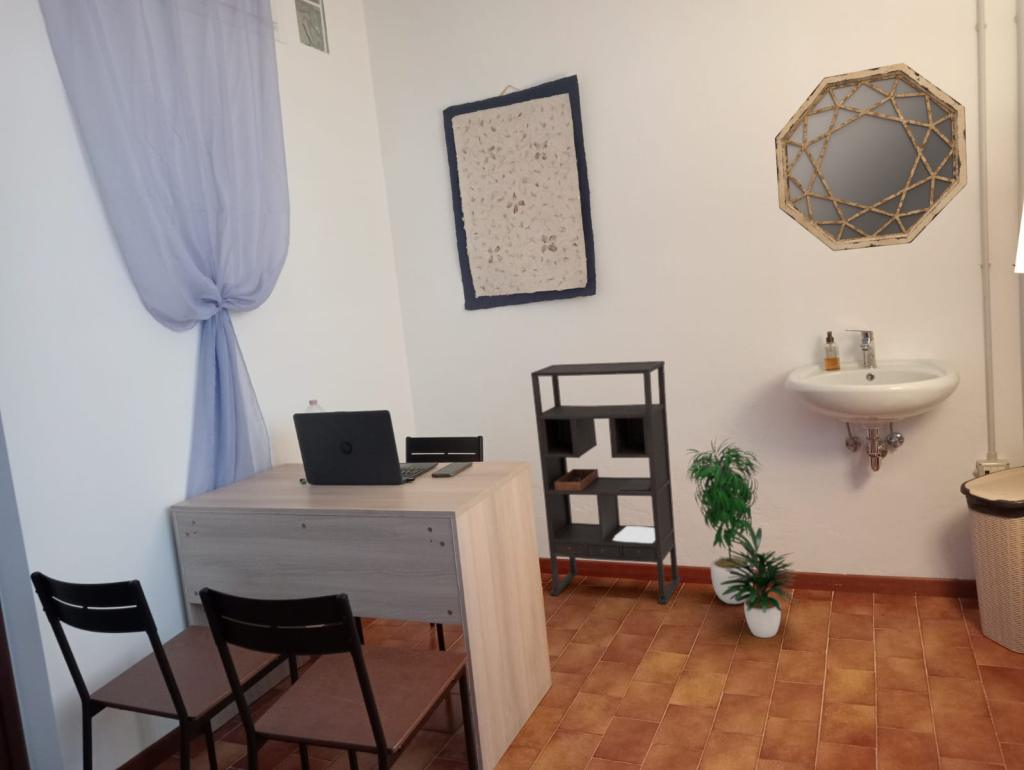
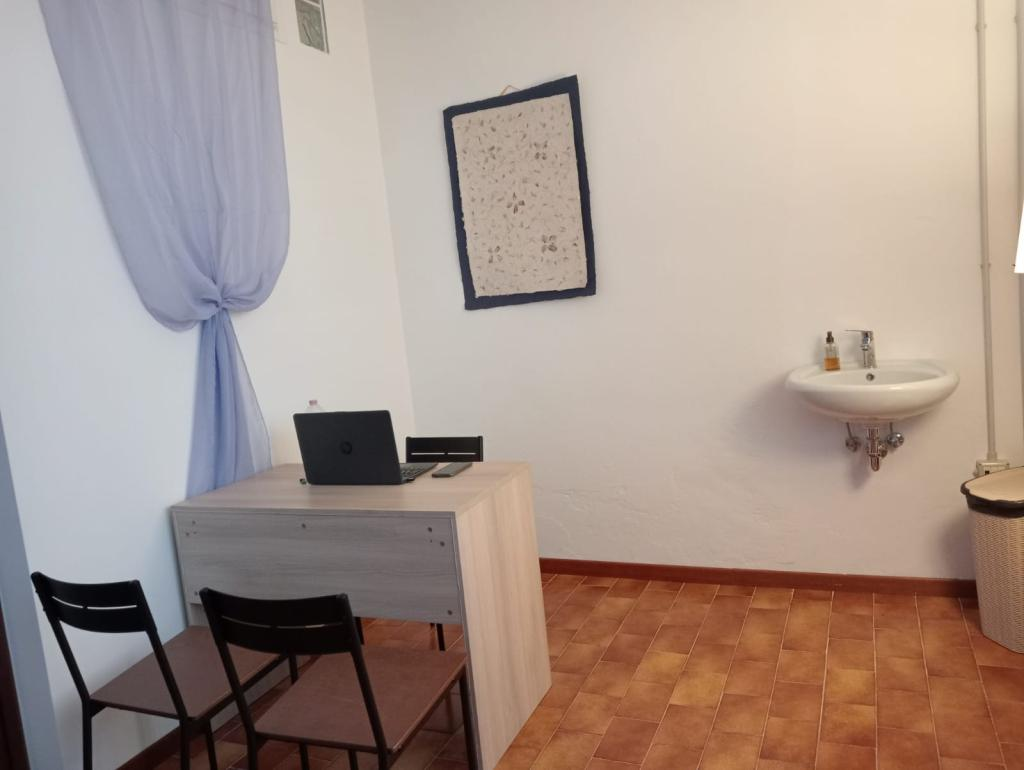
- potted plant [685,436,800,639]
- bookshelf [530,360,682,605]
- home mirror [774,62,968,252]
